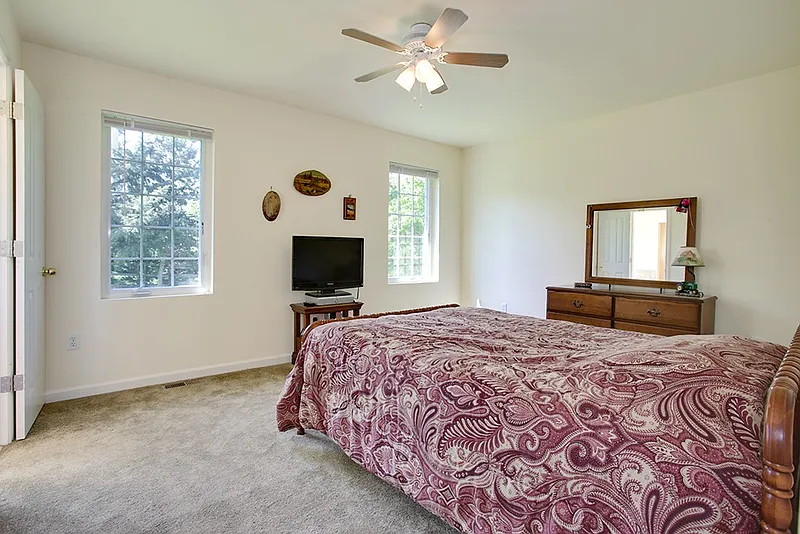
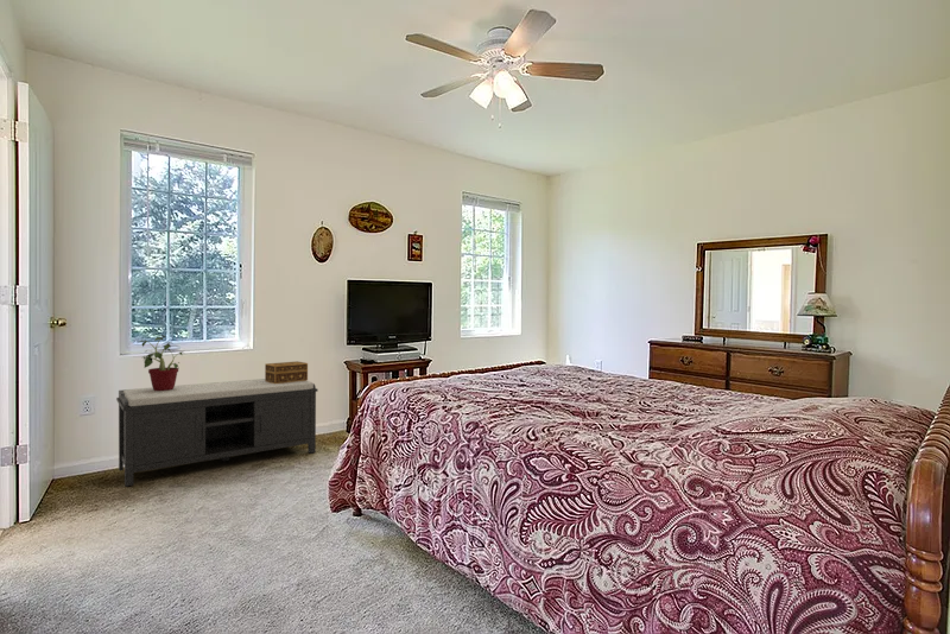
+ potted plant [137,334,185,391]
+ bench [115,378,319,487]
+ decorative box [264,360,309,383]
